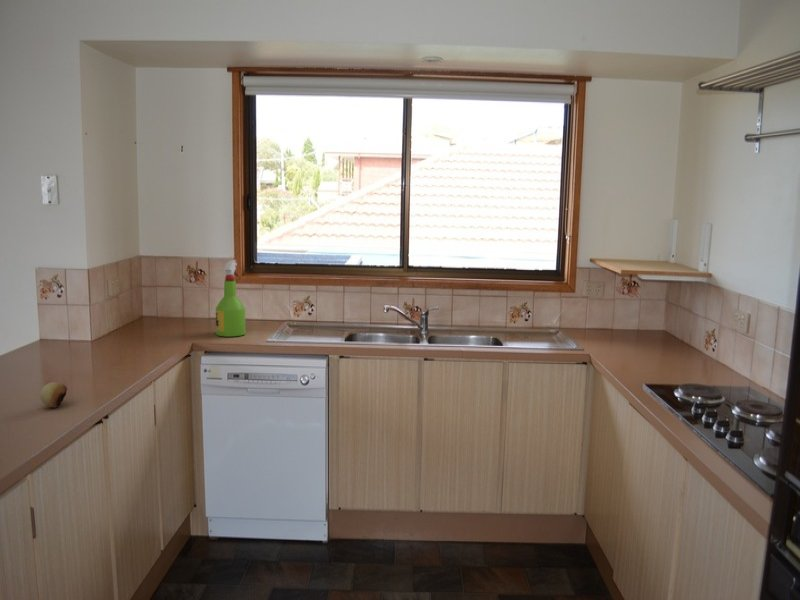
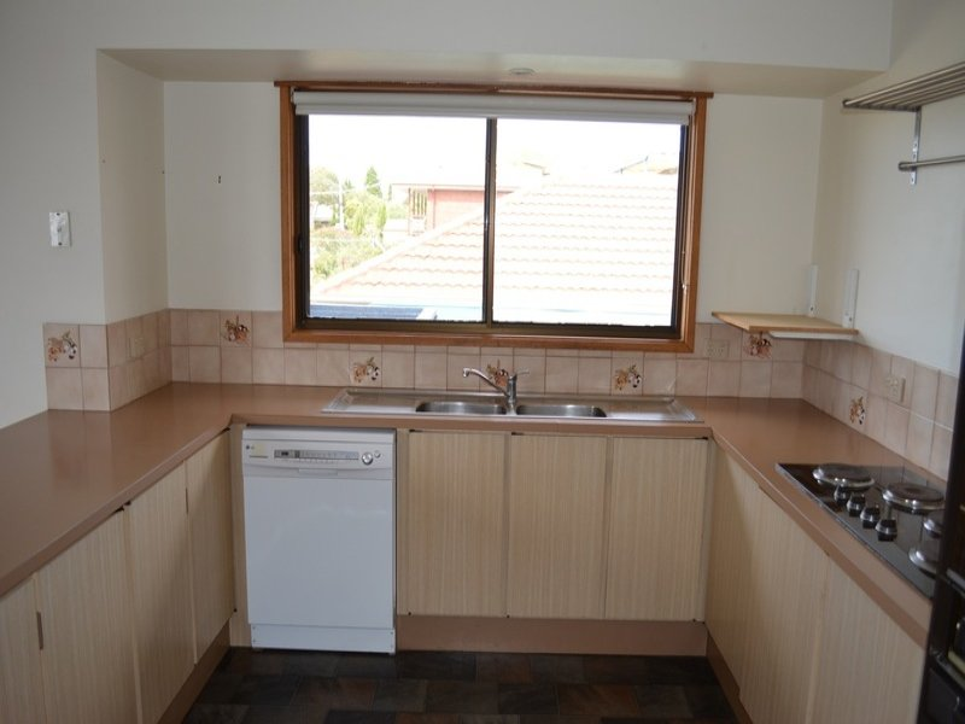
- spray bottle [215,258,247,338]
- fruit [39,381,68,409]
